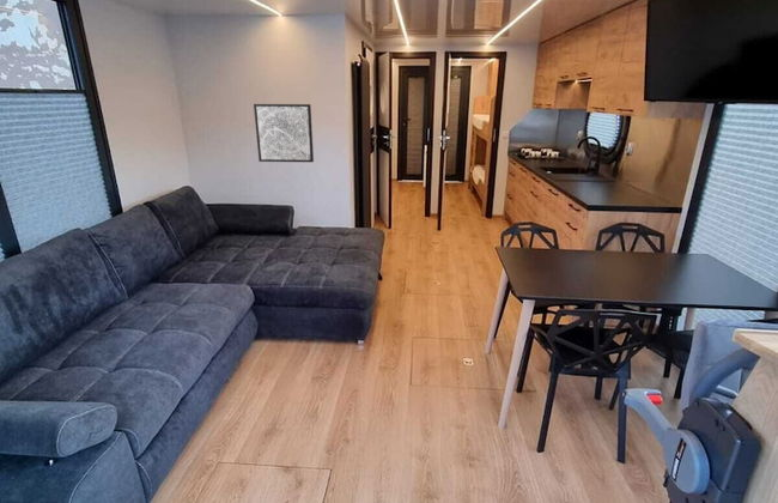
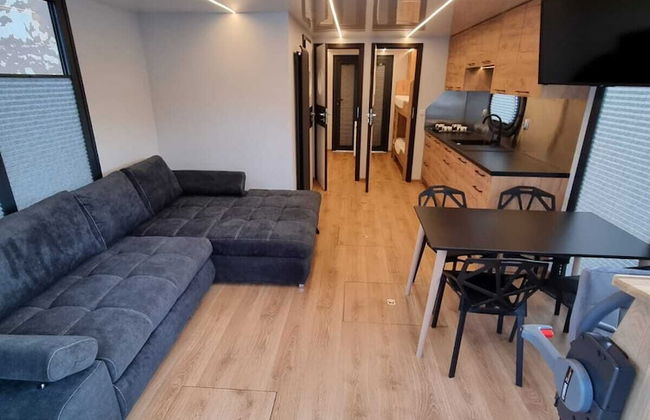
- wall art [253,103,315,163]
